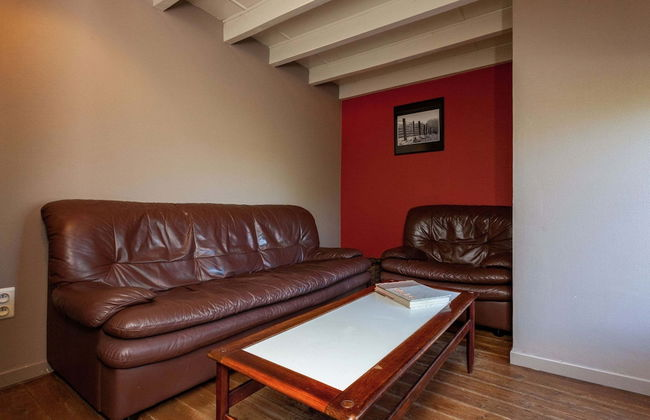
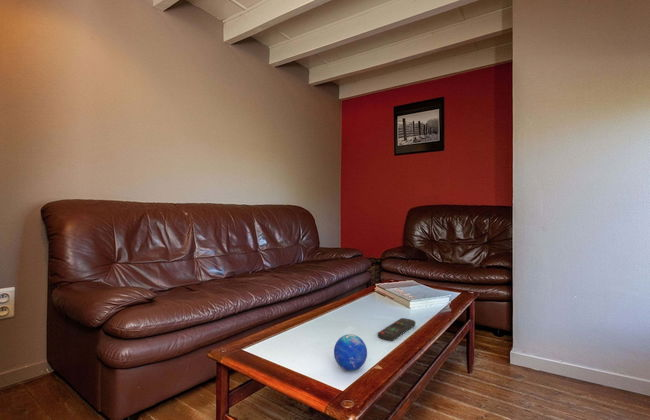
+ remote control [377,317,416,342]
+ decorative orb [333,333,368,372]
